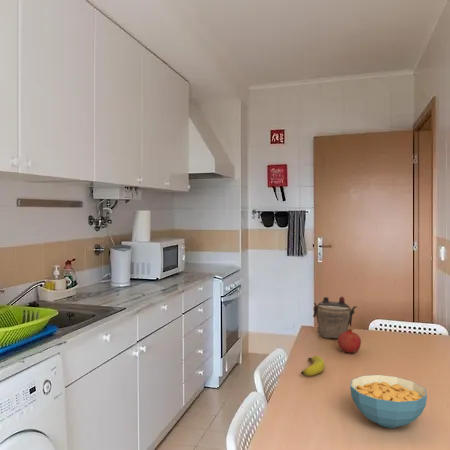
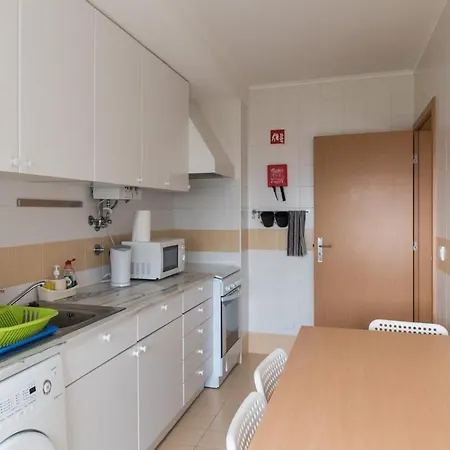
- fruit [337,327,362,354]
- teapot [312,296,358,339]
- banana [300,355,326,377]
- cereal bowl [349,374,428,429]
